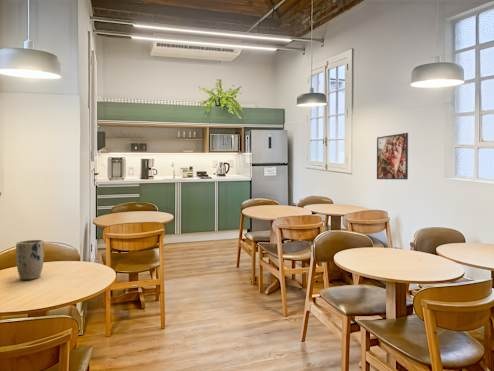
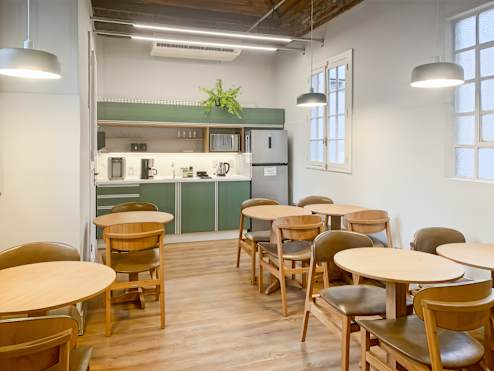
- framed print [376,132,409,180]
- plant pot [15,239,45,281]
